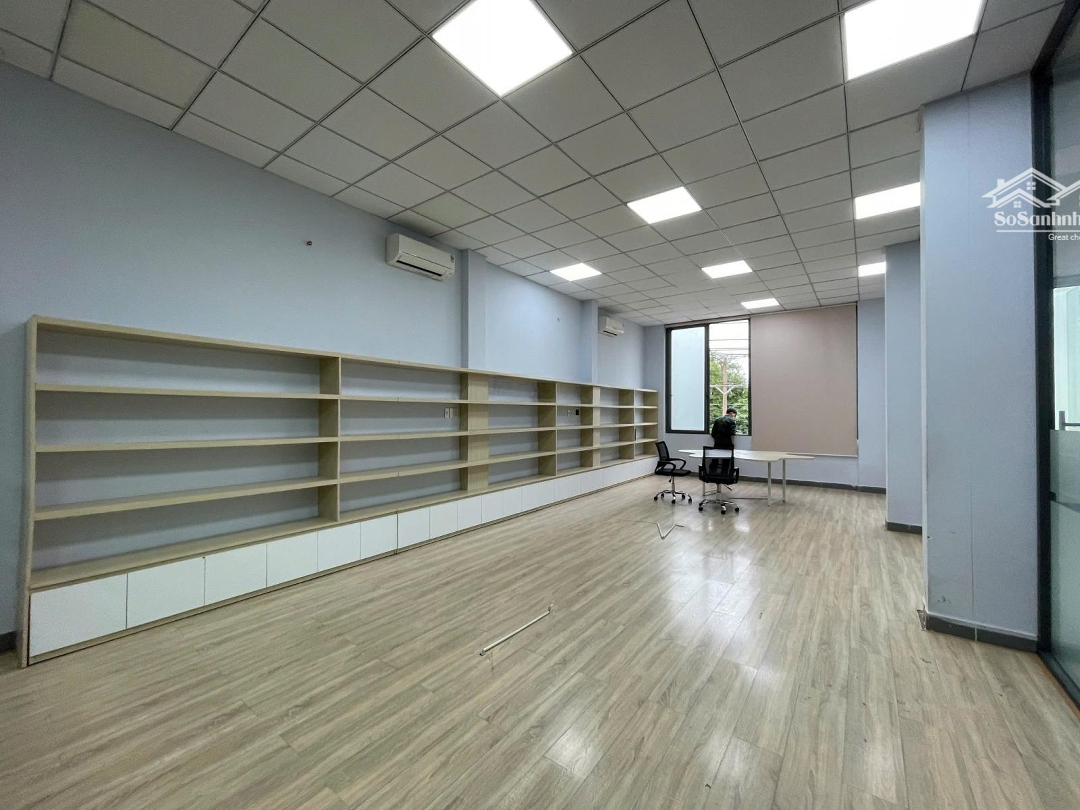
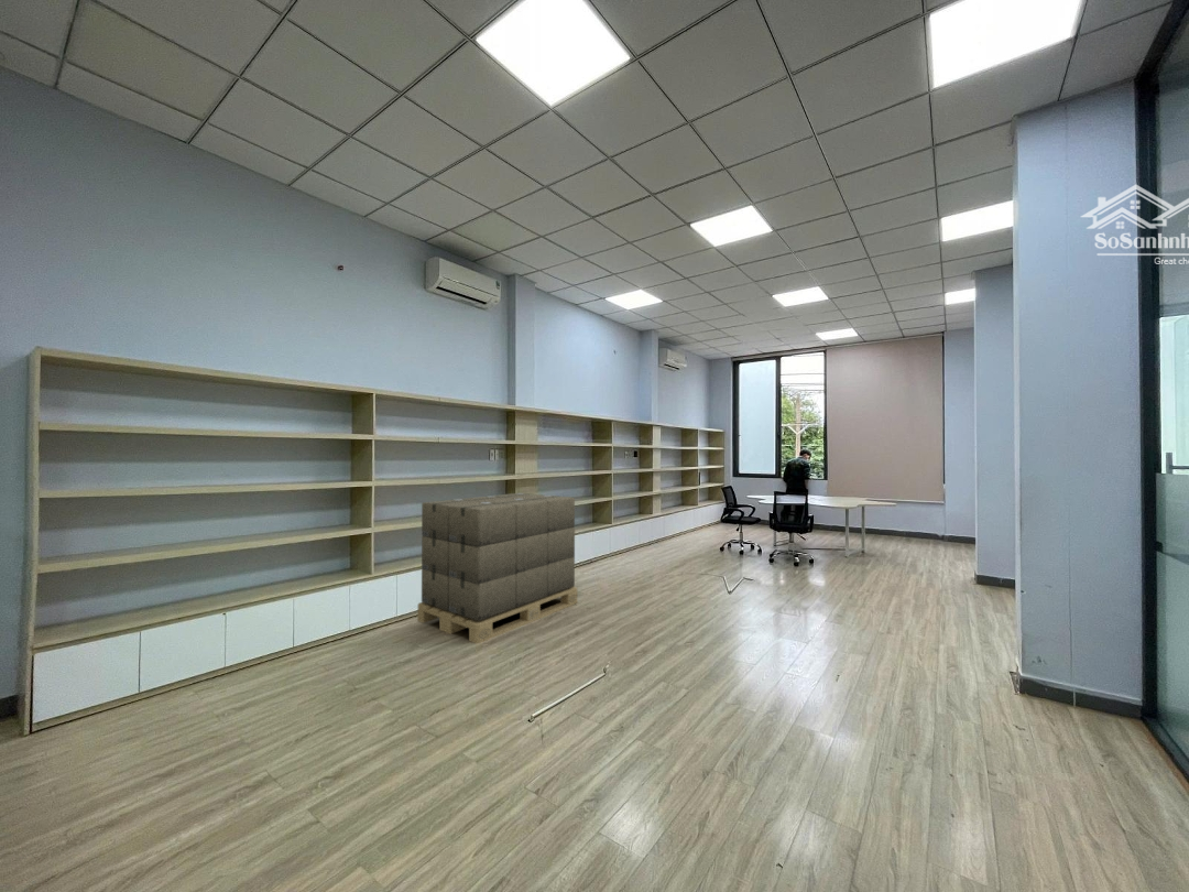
+ cardboard box [416,492,578,644]
